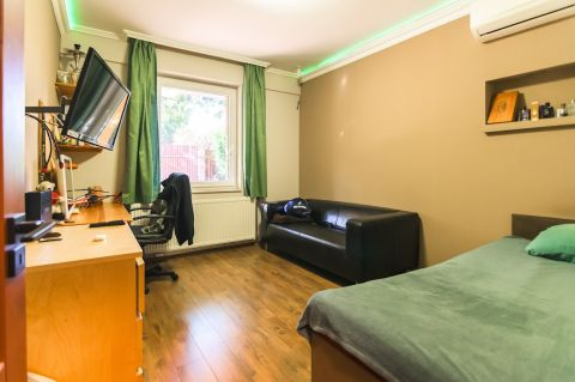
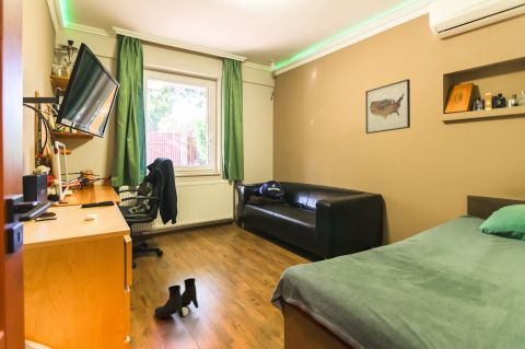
+ boots [153,277,199,318]
+ wall art [364,78,411,135]
